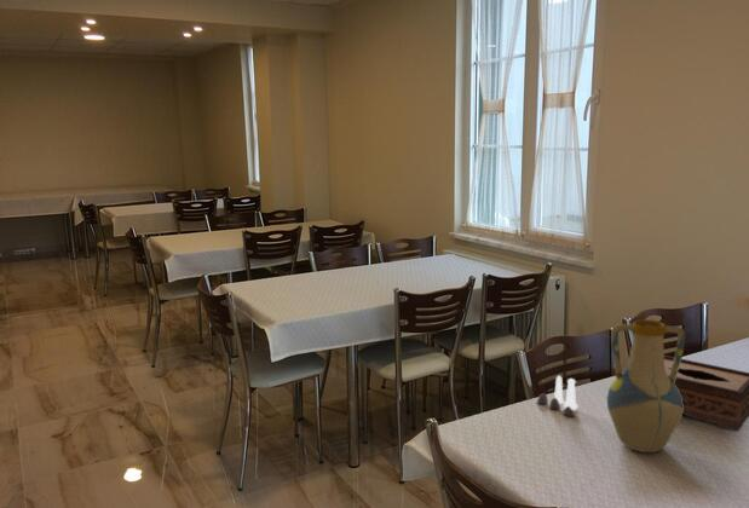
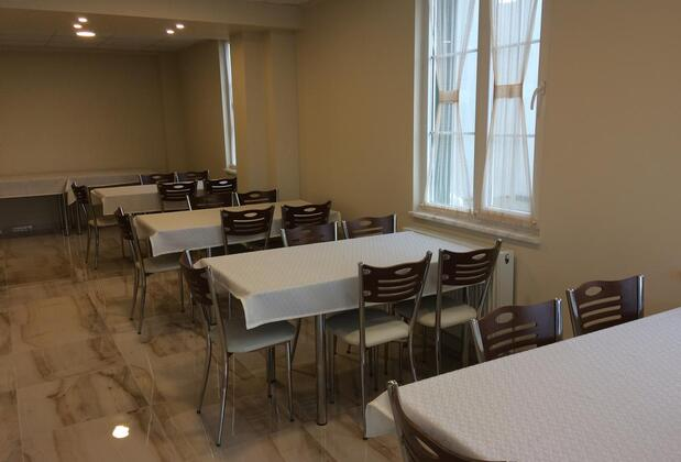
- salt and pepper shaker set [535,374,578,417]
- tissue box [664,354,749,433]
- vase [606,318,686,454]
